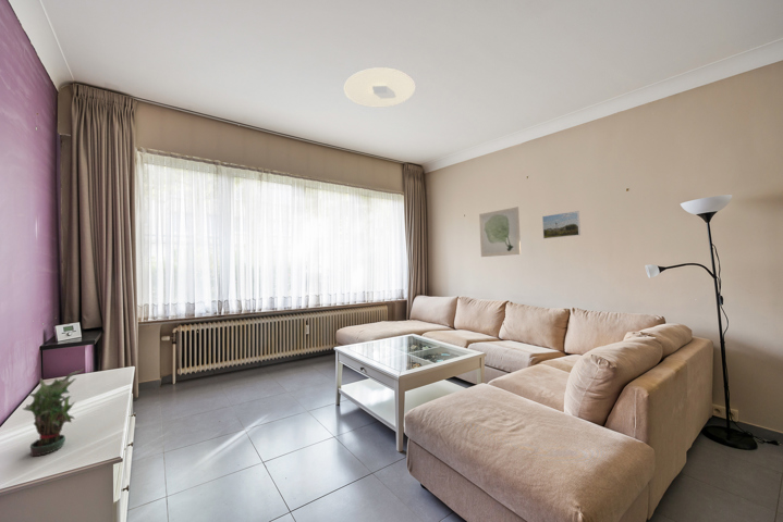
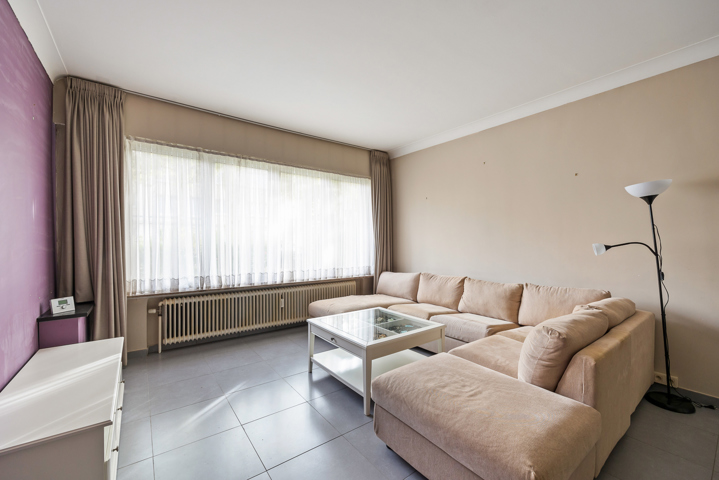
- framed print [541,210,582,239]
- potted plant [22,368,84,457]
- ceiling light [343,66,416,109]
- wall art [478,206,522,258]
